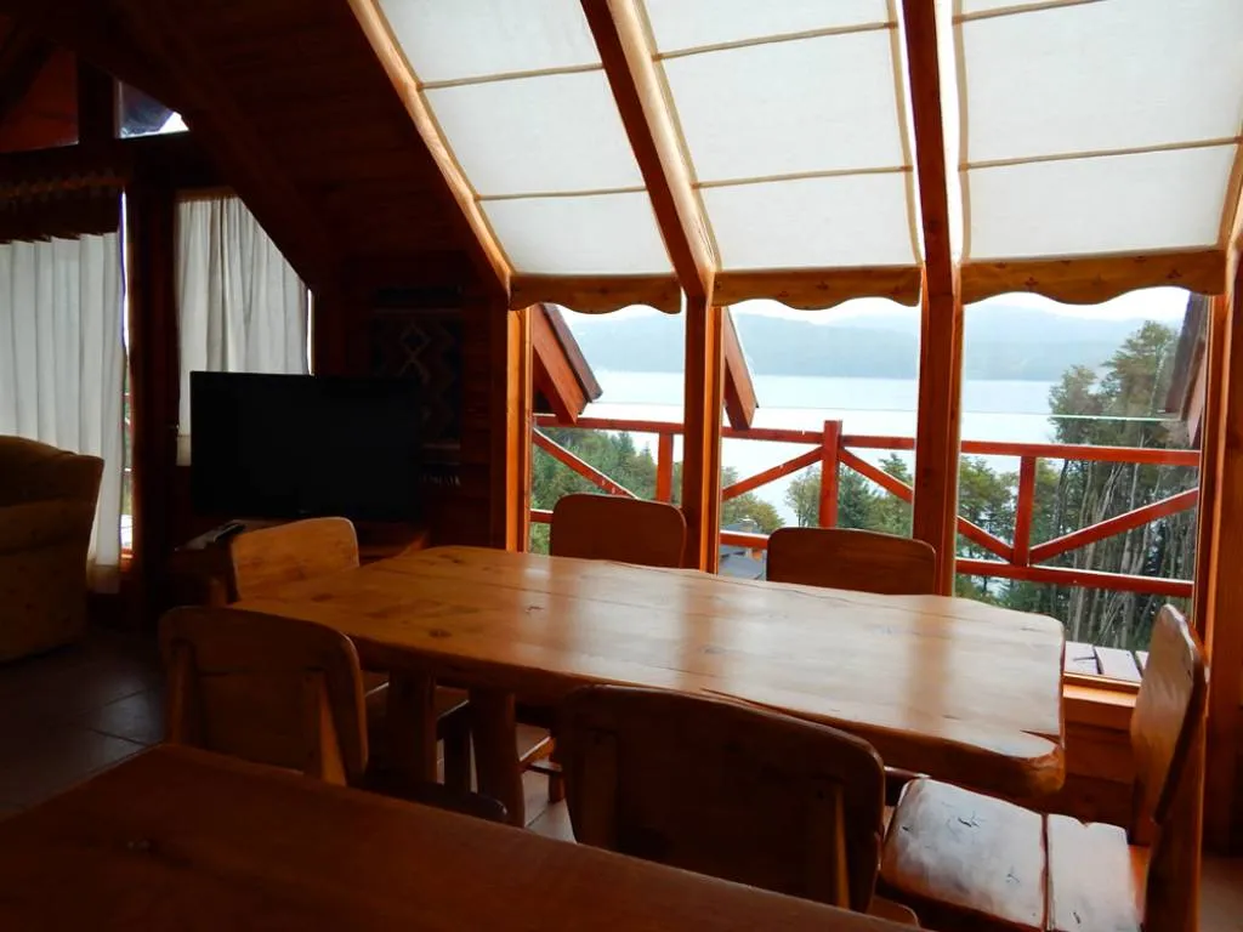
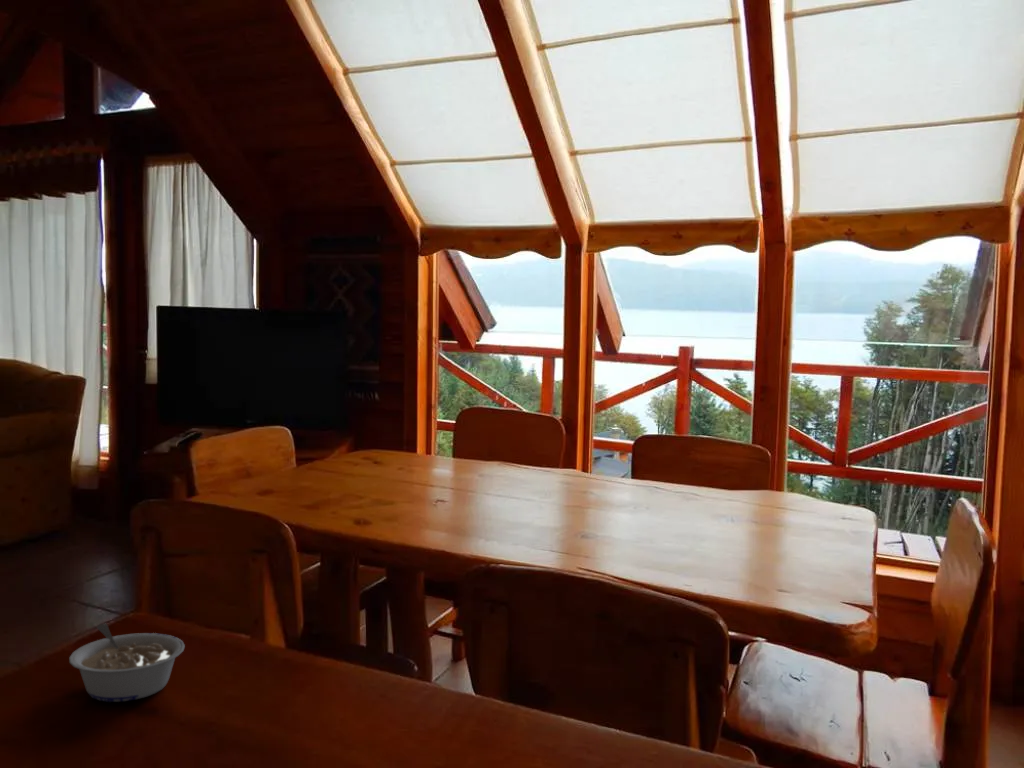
+ legume [68,623,186,703]
